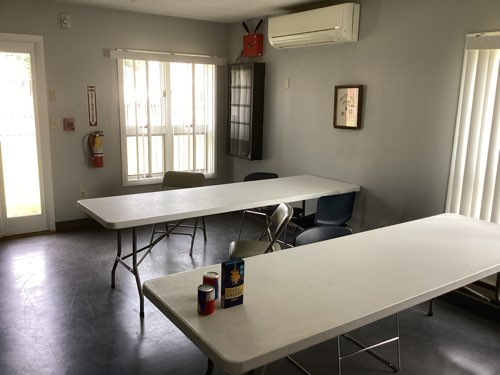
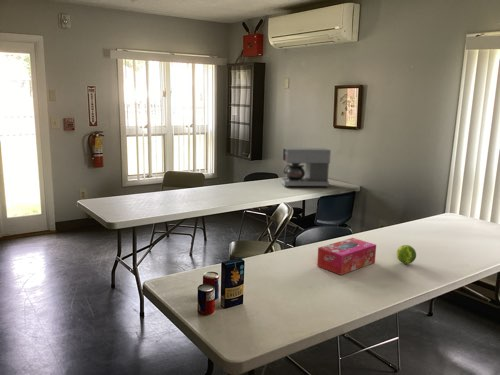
+ fruit [396,244,417,265]
+ coffee maker [280,147,332,188]
+ tissue box [316,237,377,276]
